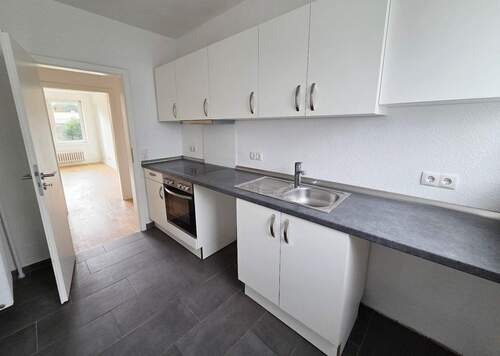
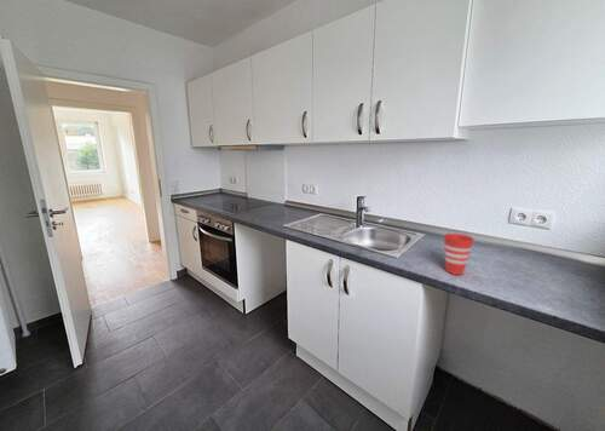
+ cup [443,232,476,276]
